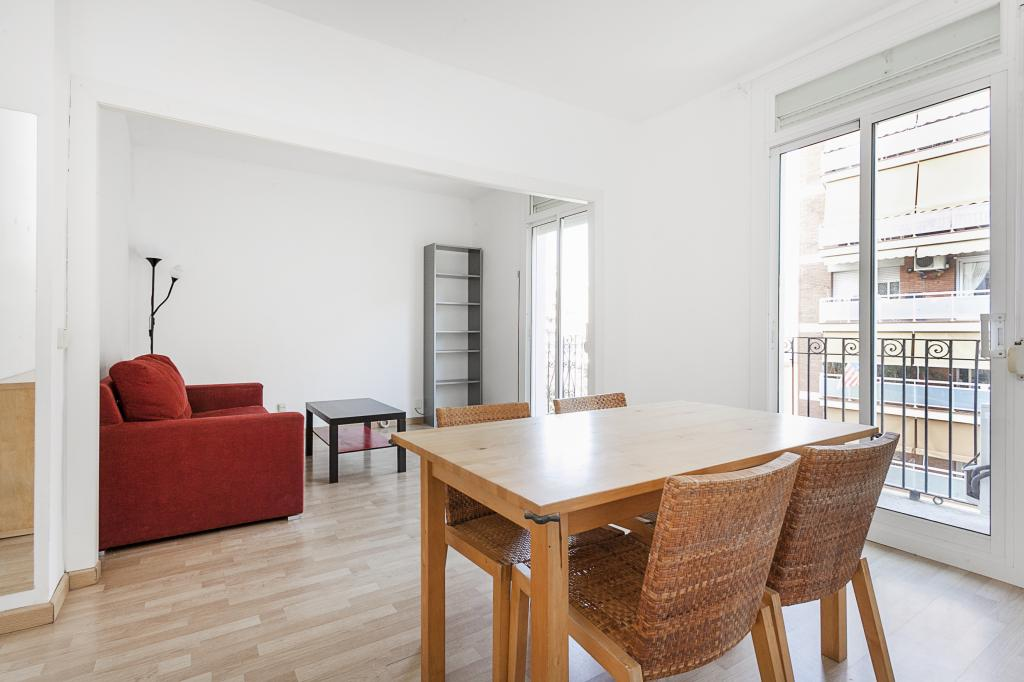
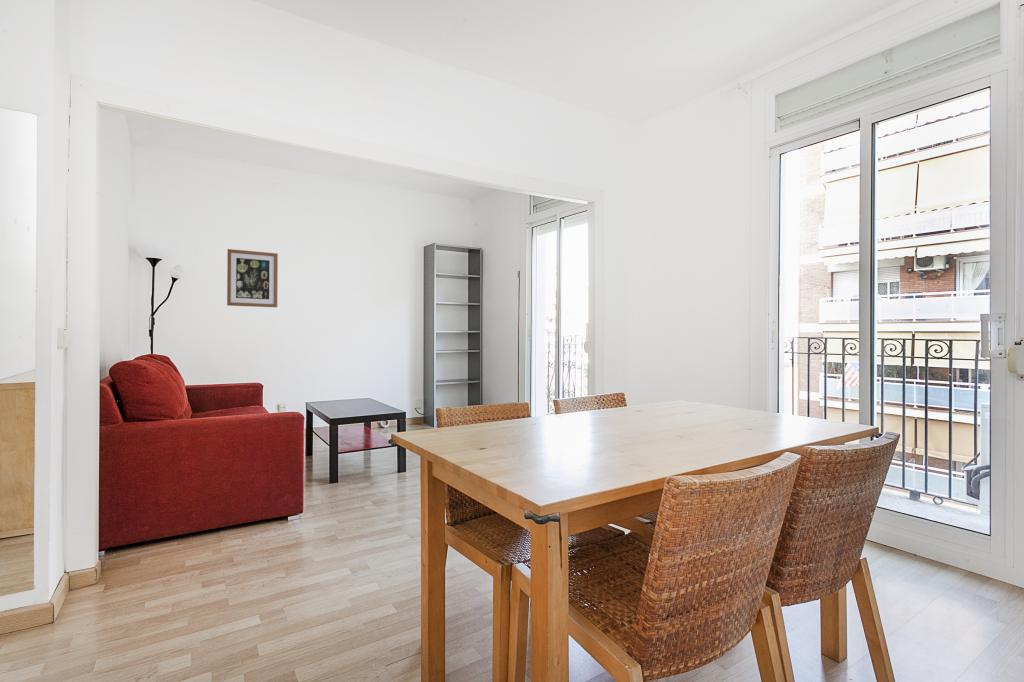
+ wall art [226,248,279,308]
